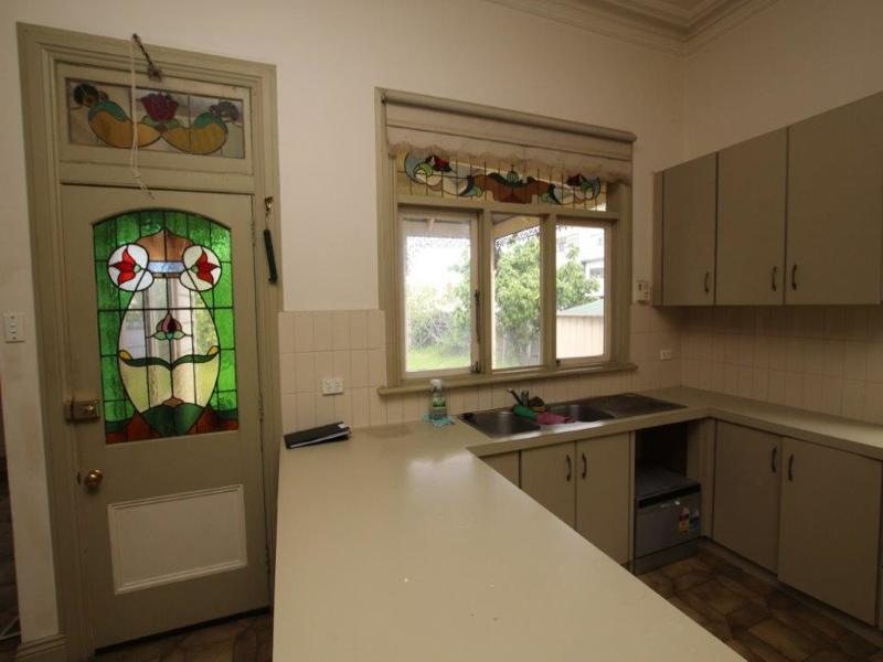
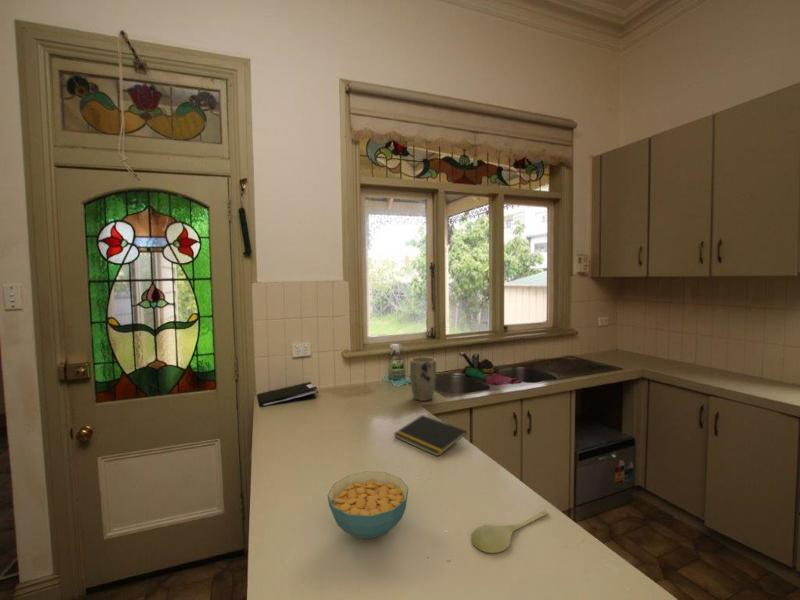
+ plant pot [409,356,437,402]
+ cereal bowl [327,471,409,539]
+ notepad [392,414,468,458]
+ spoon [470,510,549,554]
